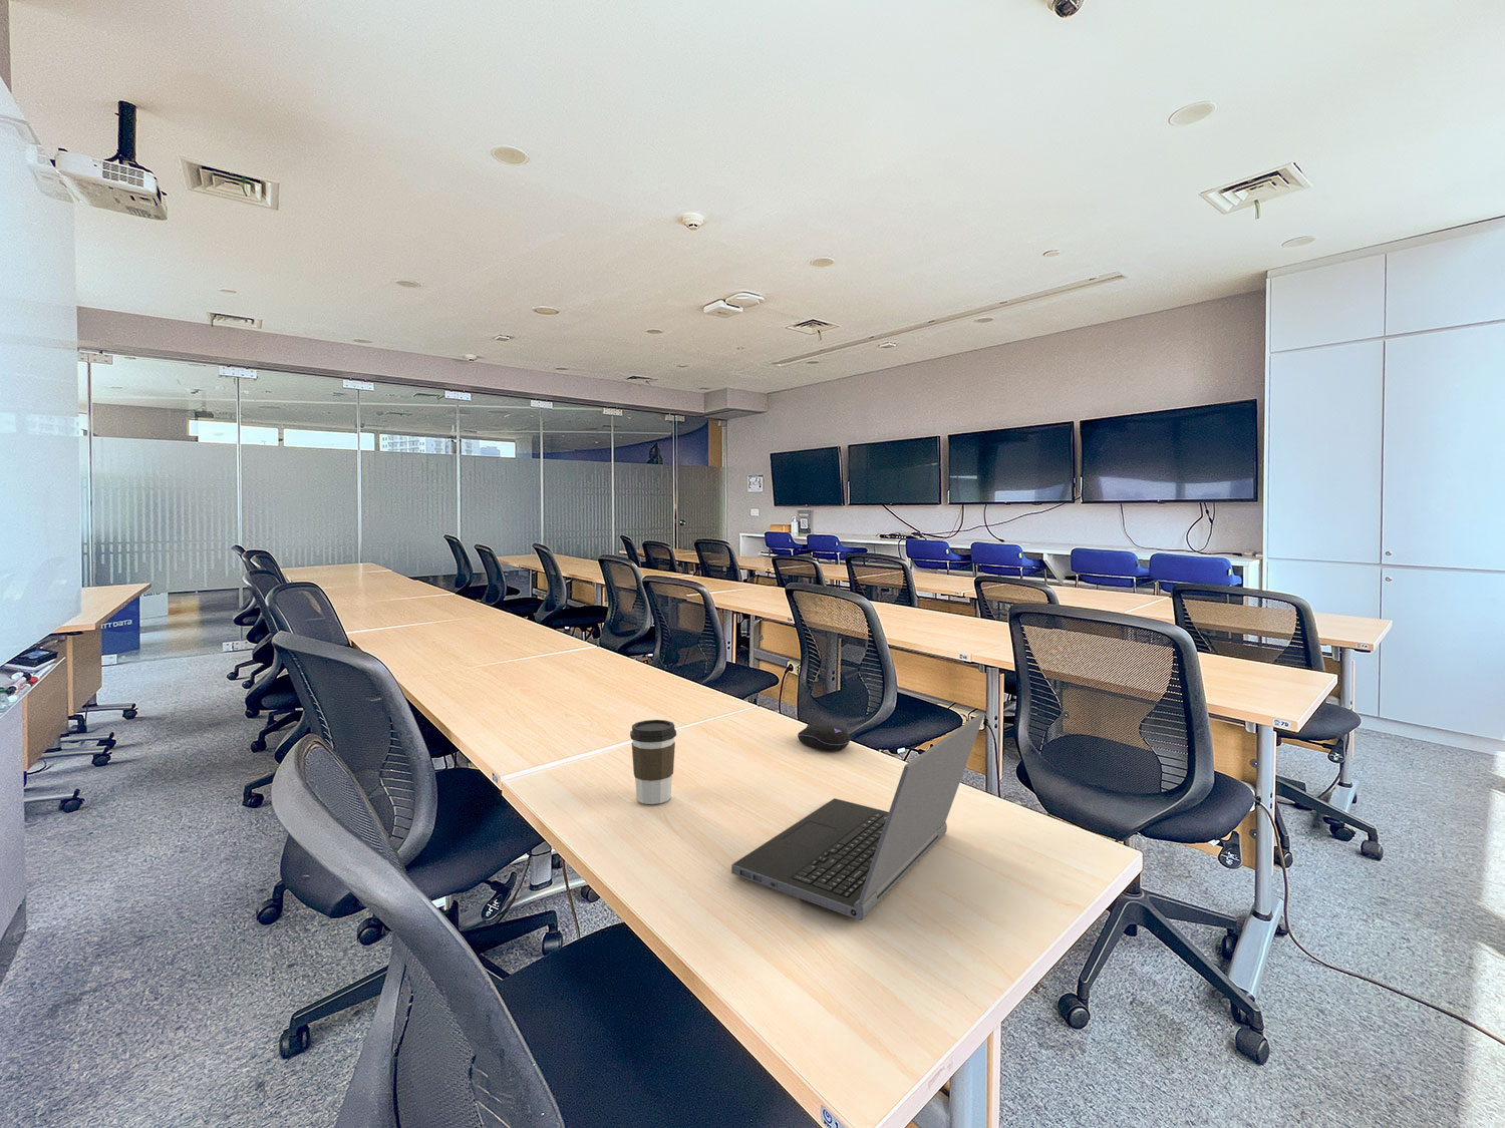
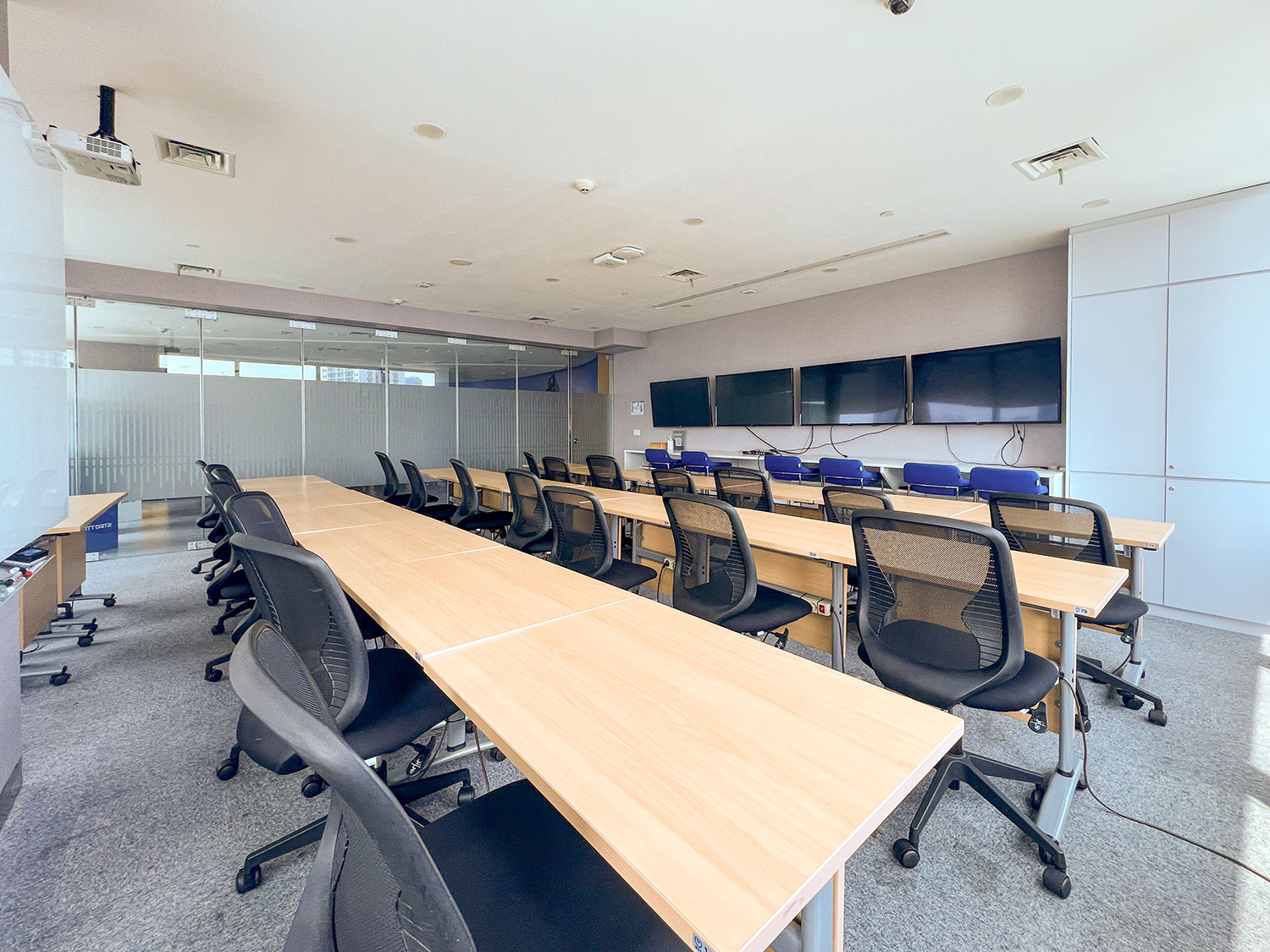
- coffee cup [629,719,678,806]
- computer mouse [796,722,852,752]
- laptop computer [730,712,985,921]
